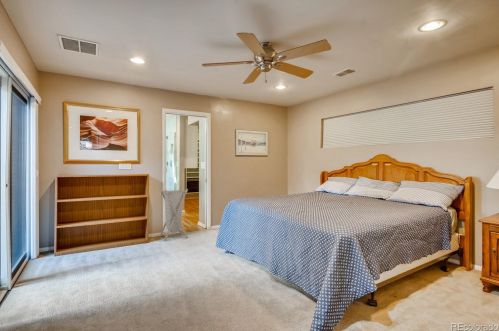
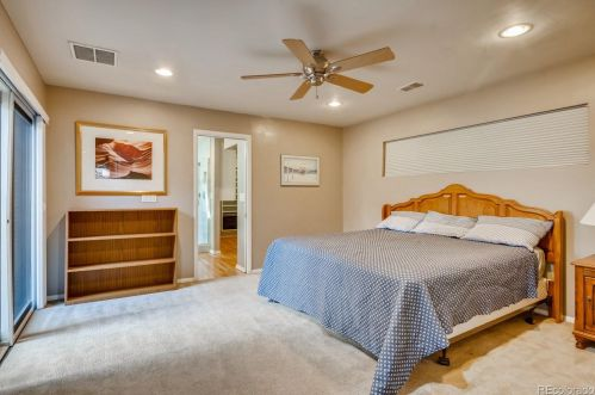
- laundry hamper [158,186,189,242]
